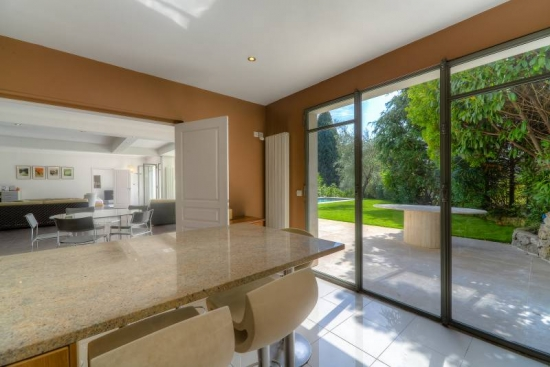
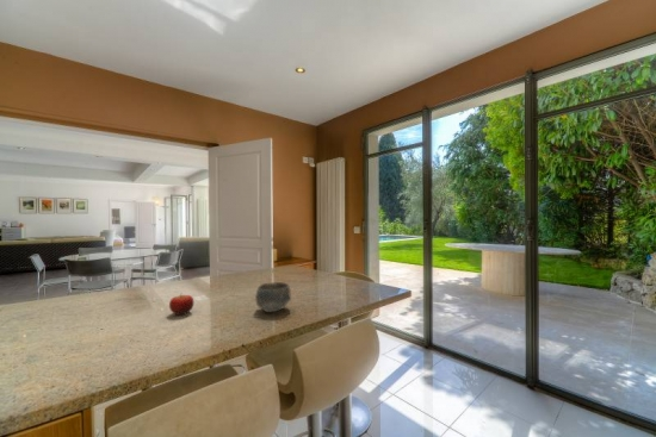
+ fruit [168,293,194,317]
+ bowl [254,281,292,313]
